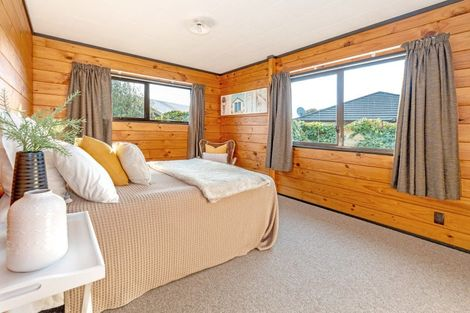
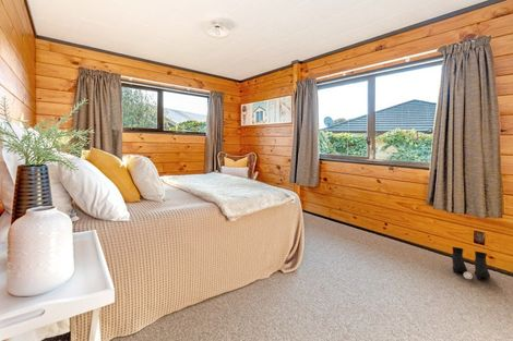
+ boots [451,246,491,281]
